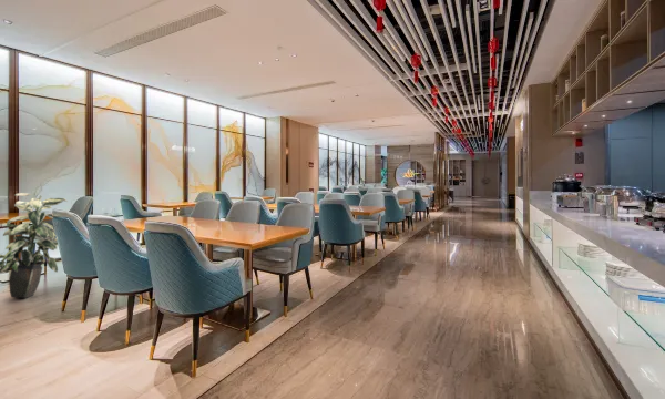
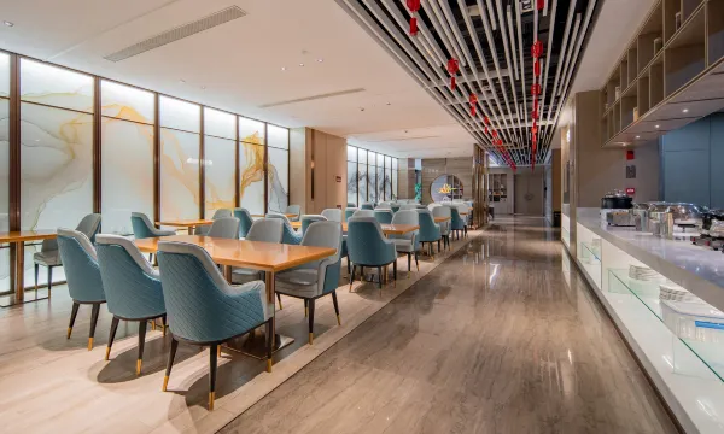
- indoor plant [0,192,69,299]
